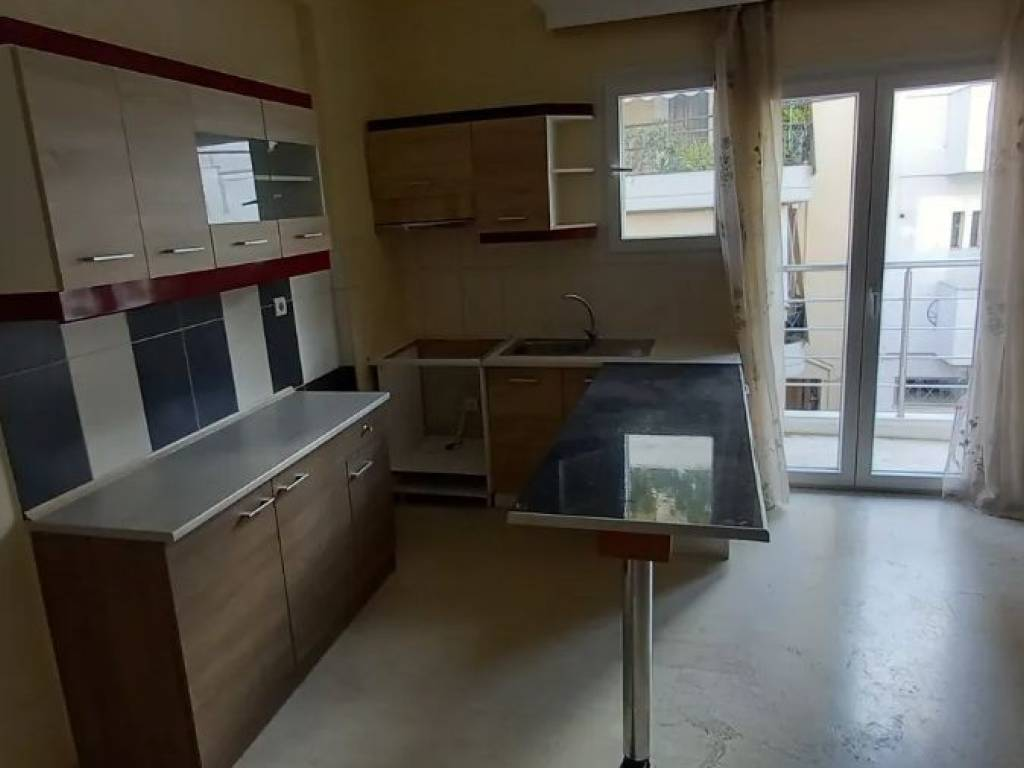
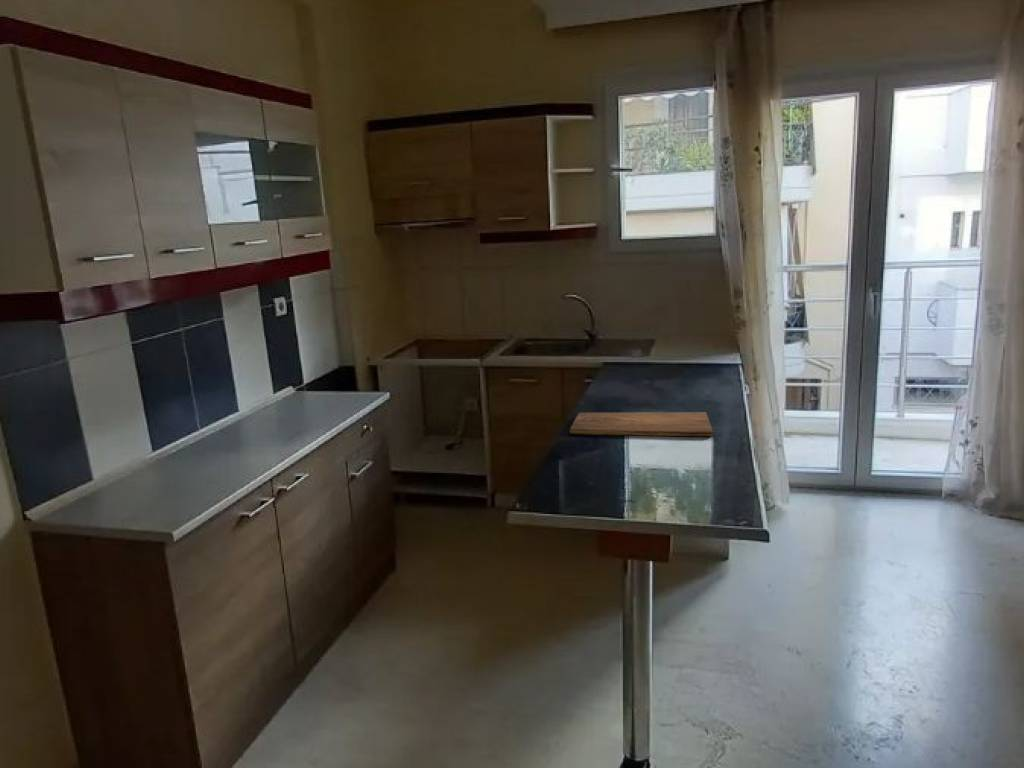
+ cutting board [569,411,714,437]
